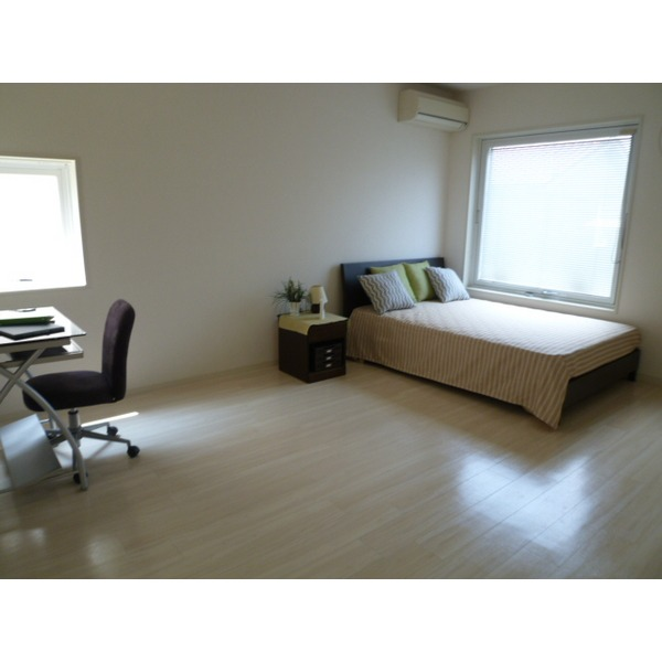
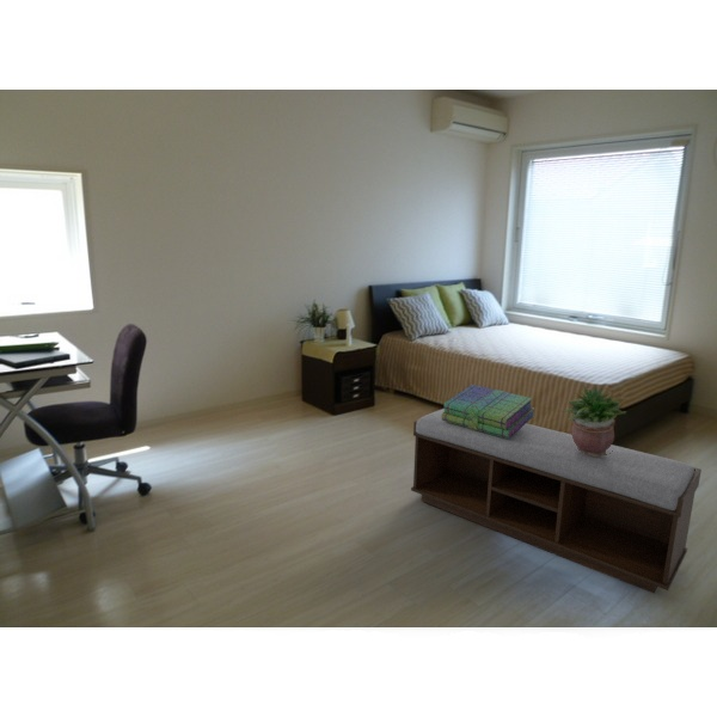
+ potted plant [562,384,627,458]
+ stack of books [442,384,537,439]
+ bench [410,407,703,594]
